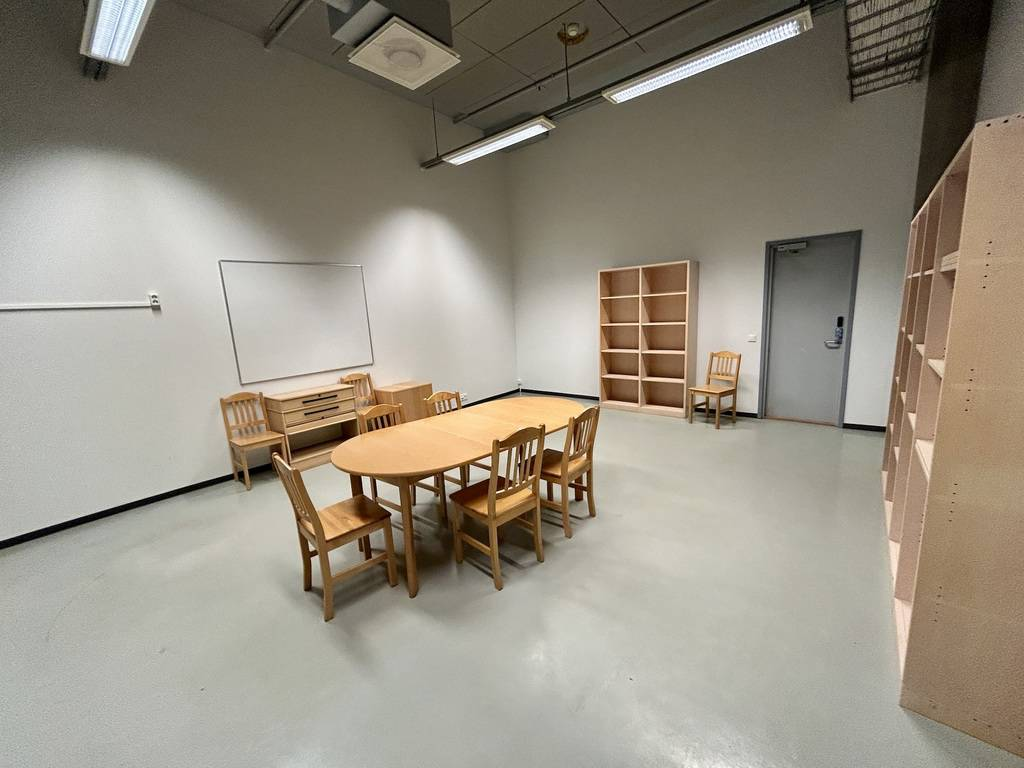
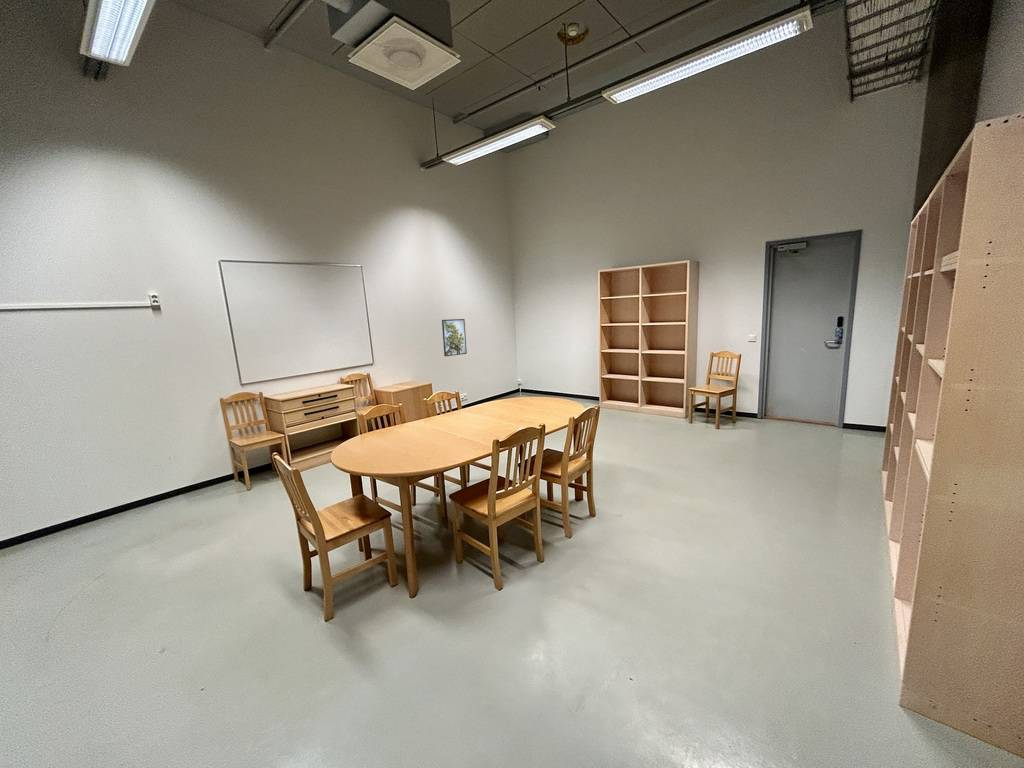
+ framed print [441,318,468,357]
